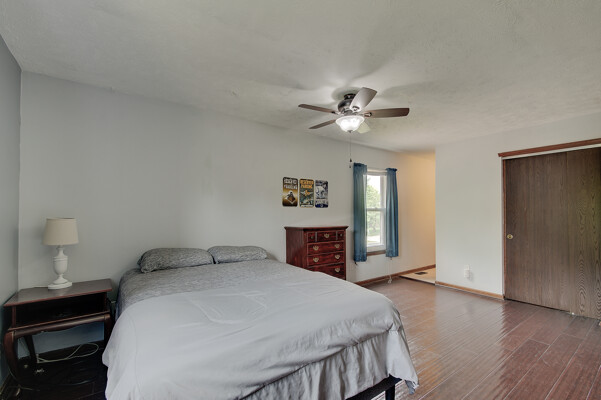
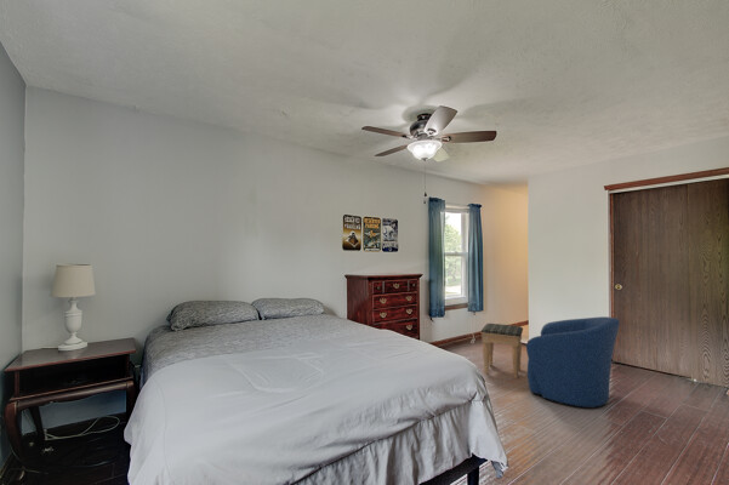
+ footstool [479,323,524,380]
+ armchair [525,315,621,410]
